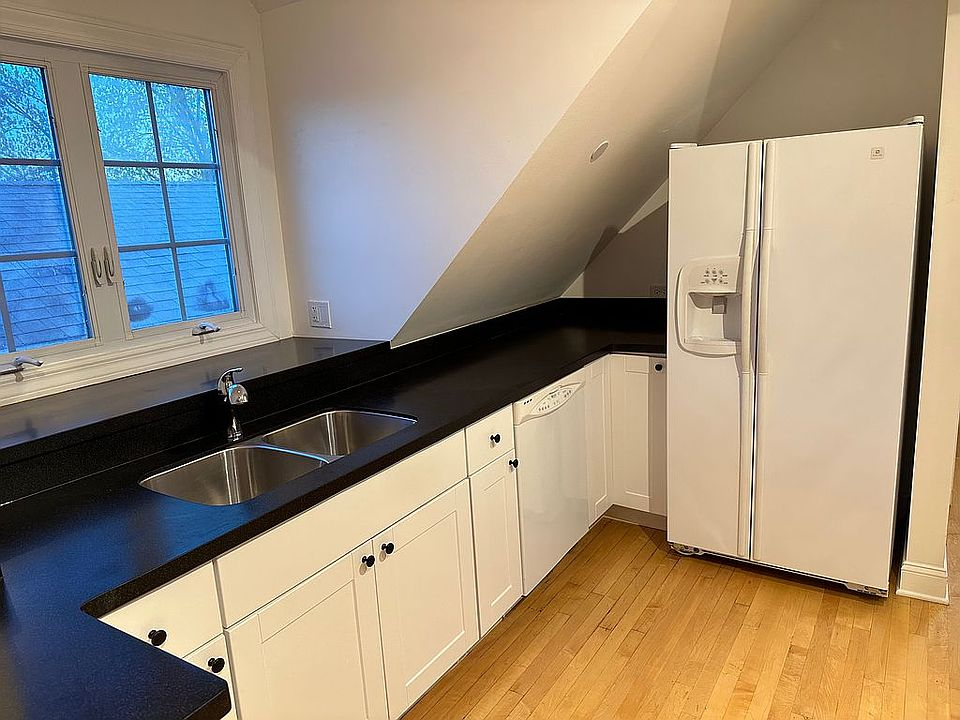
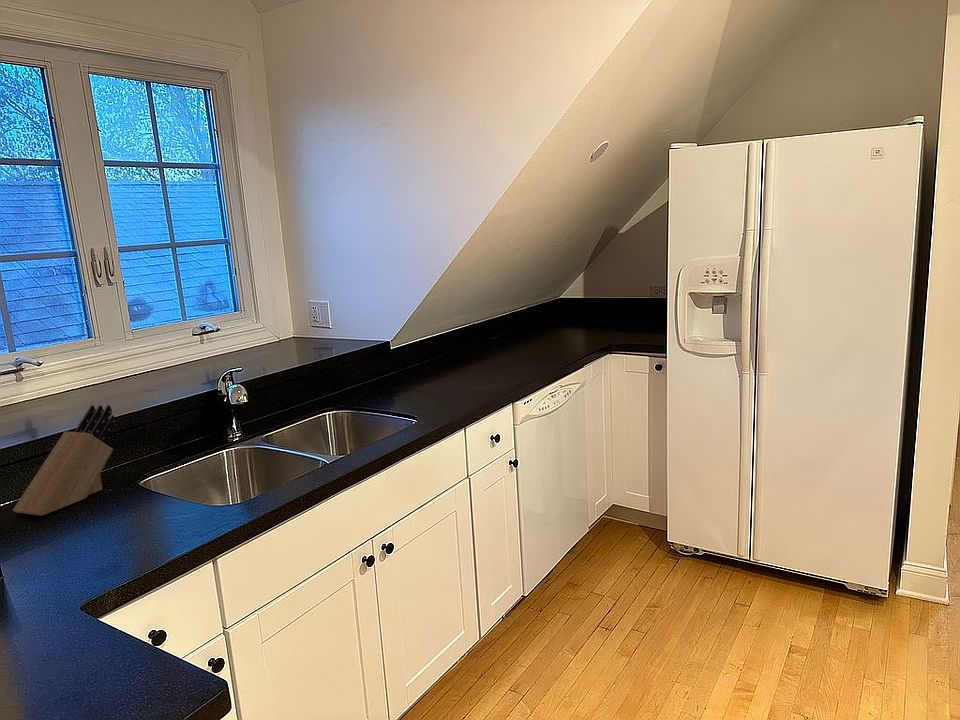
+ knife block [12,404,117,517]
